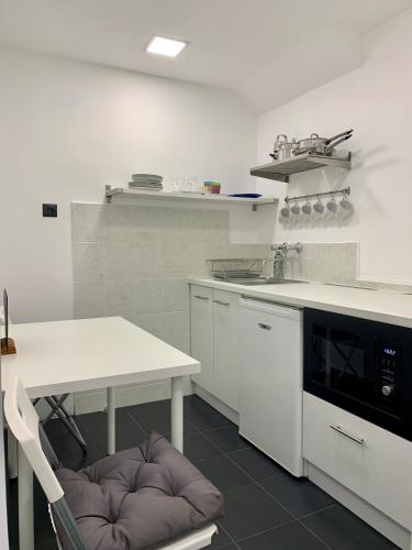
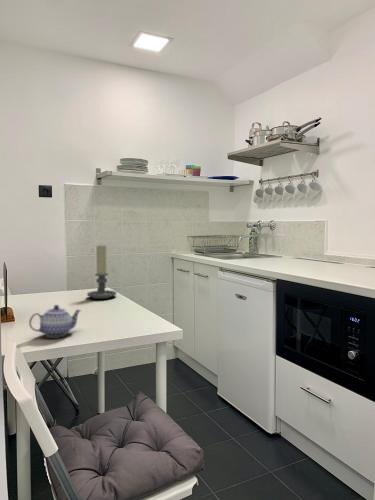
+ teapot [28,304,82,339]
+ candle holder [86,243,117,300]
